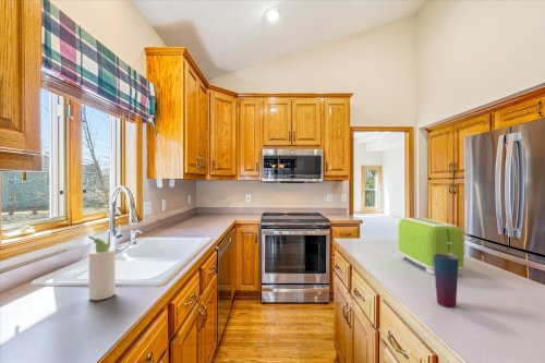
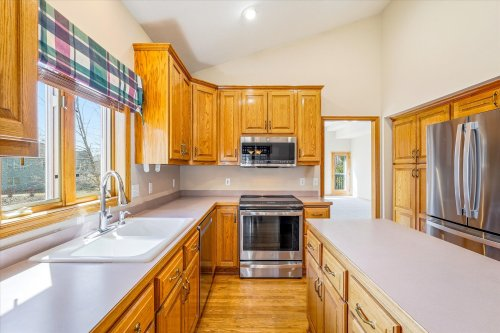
- bottle [87,234,117,301]
- toaster [398,217,464,276]
- cup [434,254,459,308]
